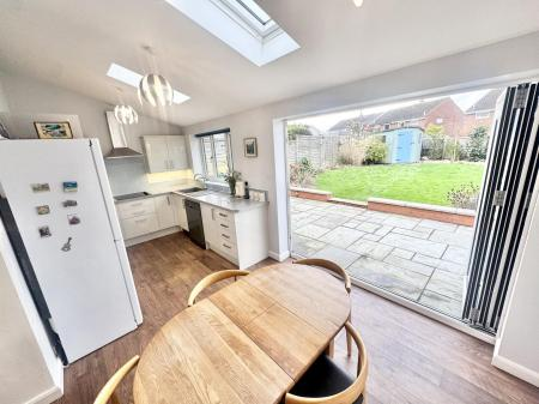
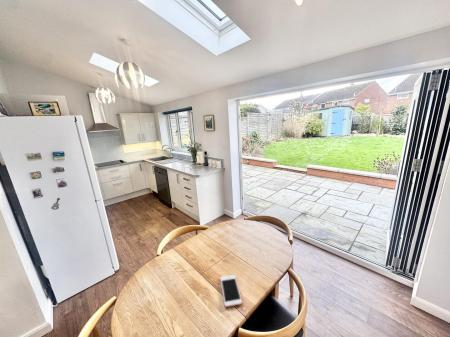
+ cell phone [219,274,243,308]
